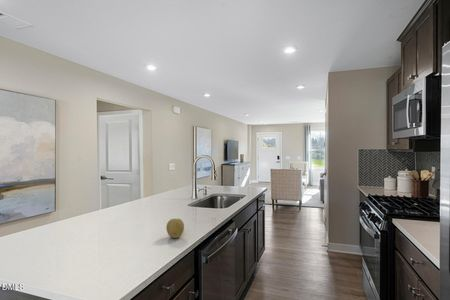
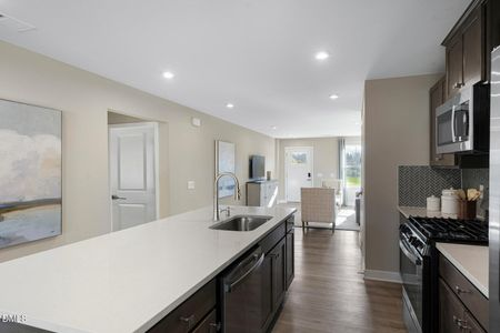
- fruit [165,218,185,239]
